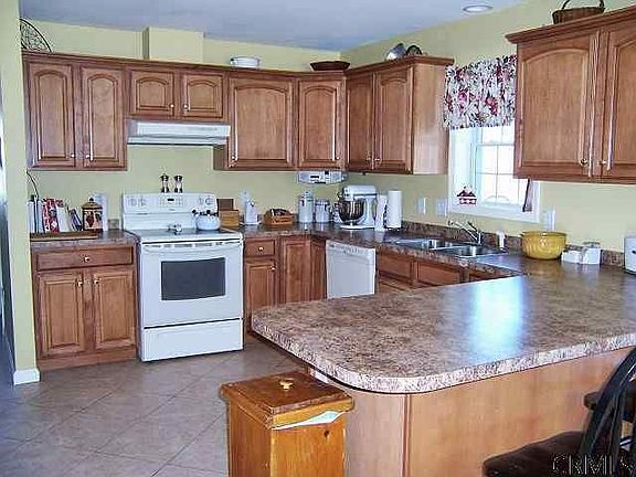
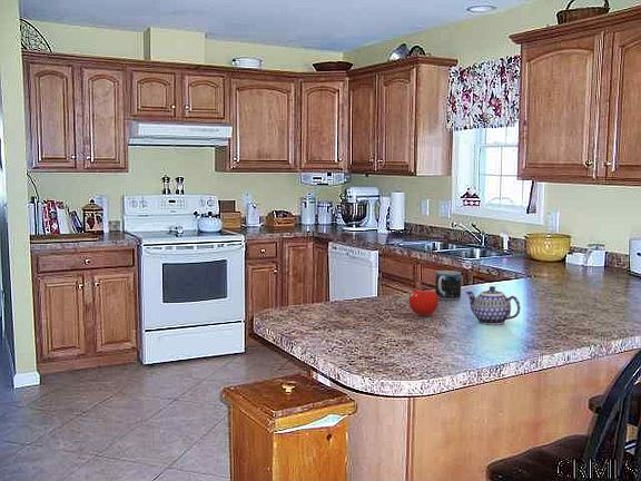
+ mug [434,269,462,301]
+ teapot [465,285,522,325]
+ fruit [407,285,440,316]
